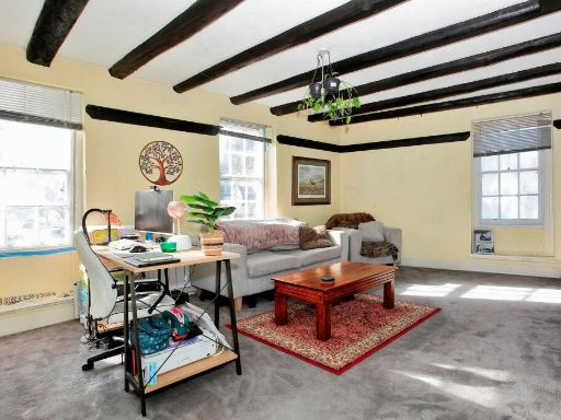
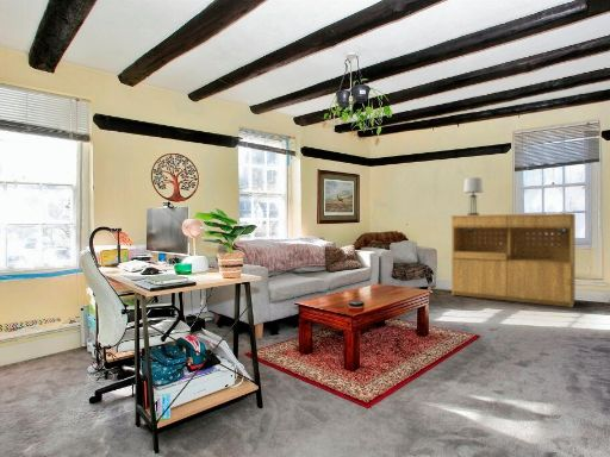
+ bookcase [450,212,577,308]
+ lamp [462,176,485,215]
